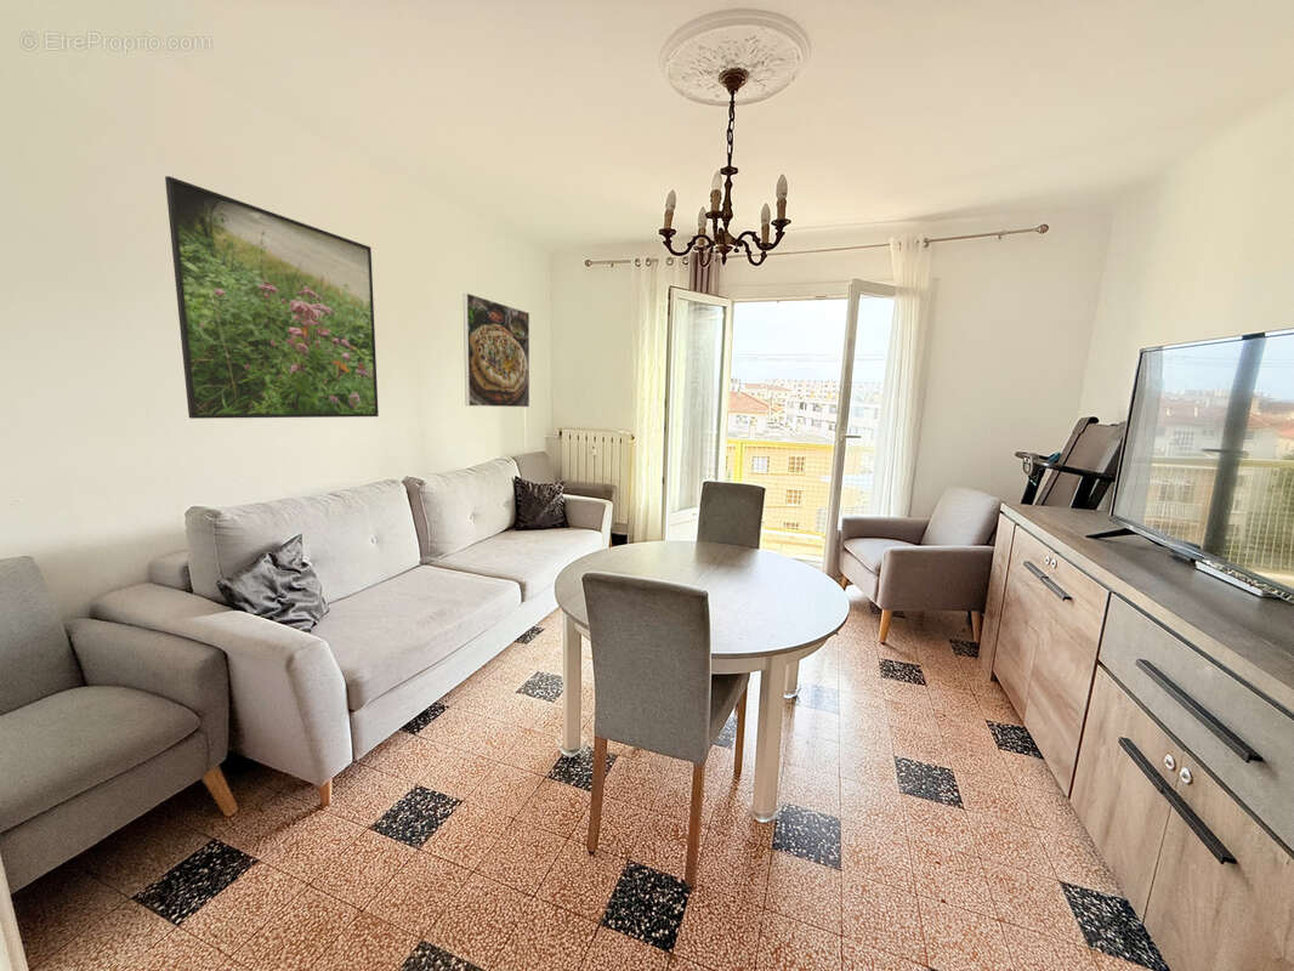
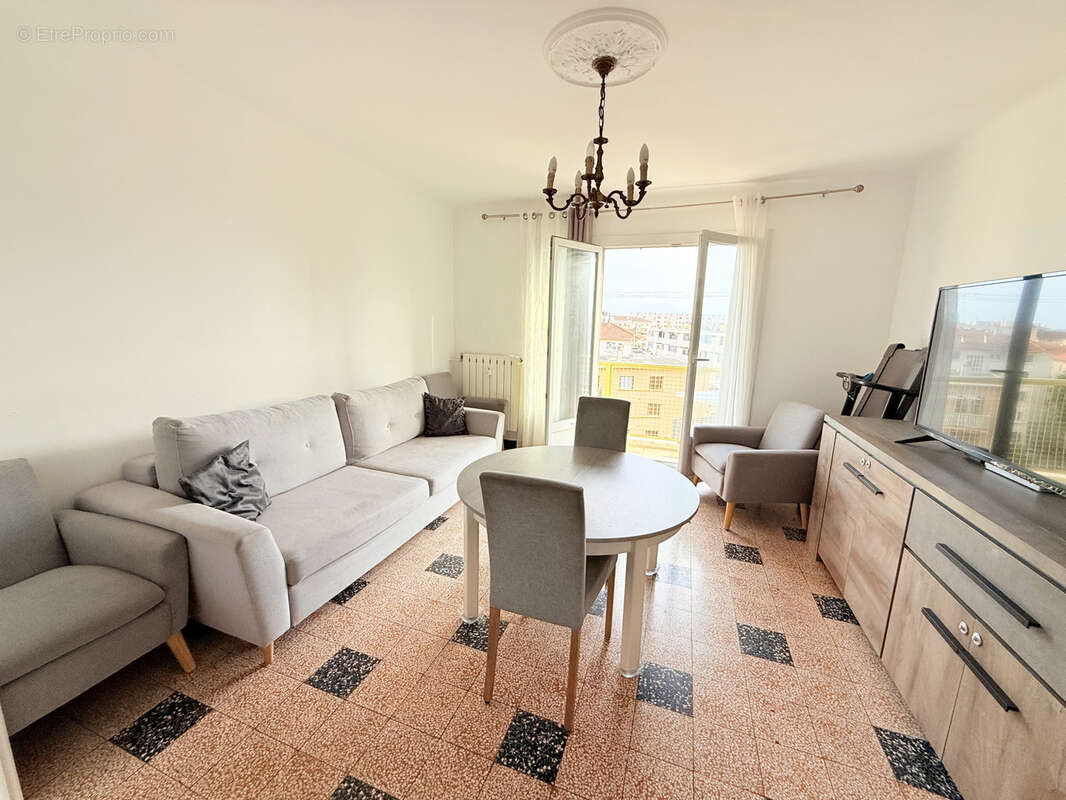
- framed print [164,175,380,420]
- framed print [462,293,530,408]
